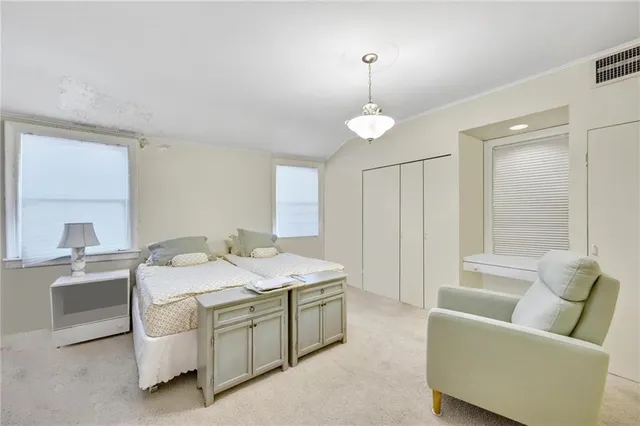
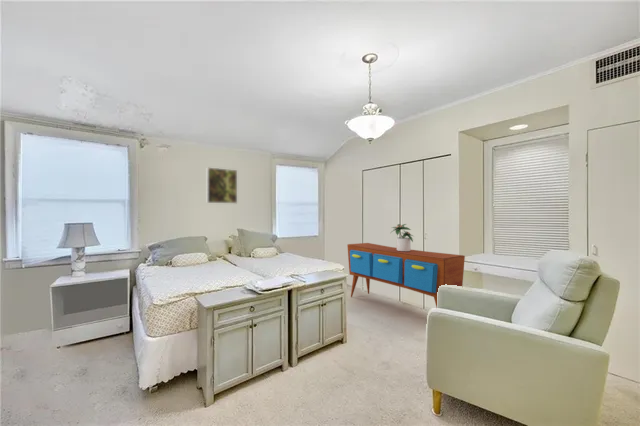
+ sideboard [346,242,466,308]
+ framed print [206,166,238,204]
+ potted plant [391,223,415,252]
